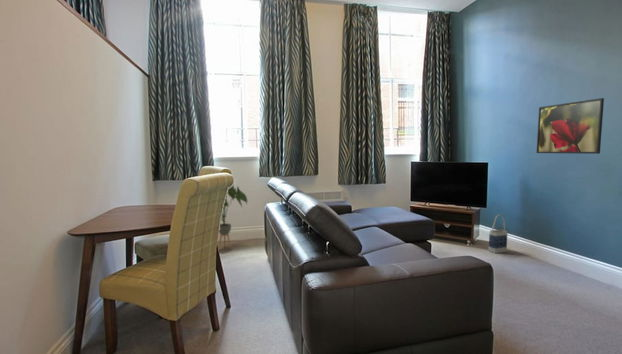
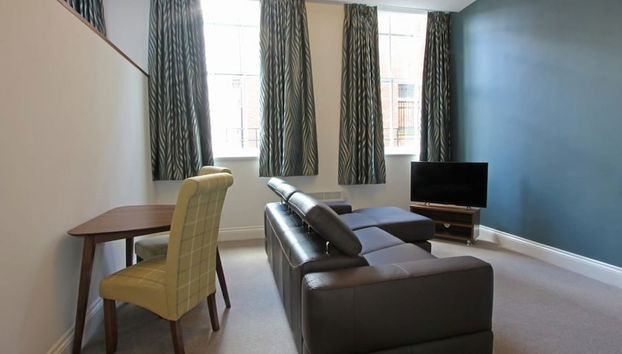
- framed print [536,97,605,155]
- house plant [218,184,248,252]
- bag [487,214,509,254]
